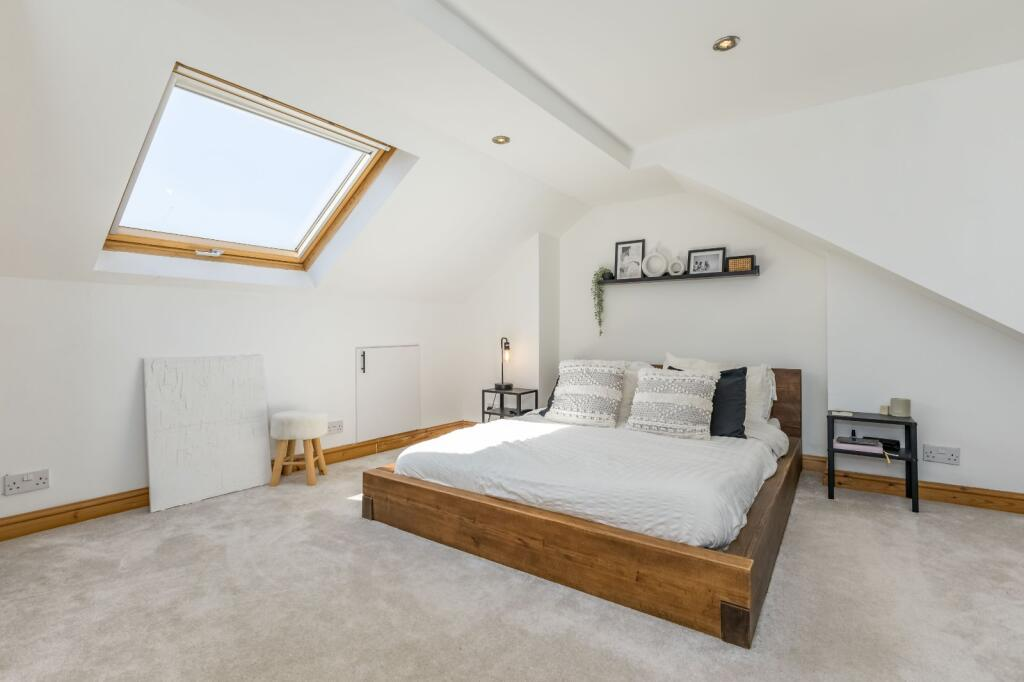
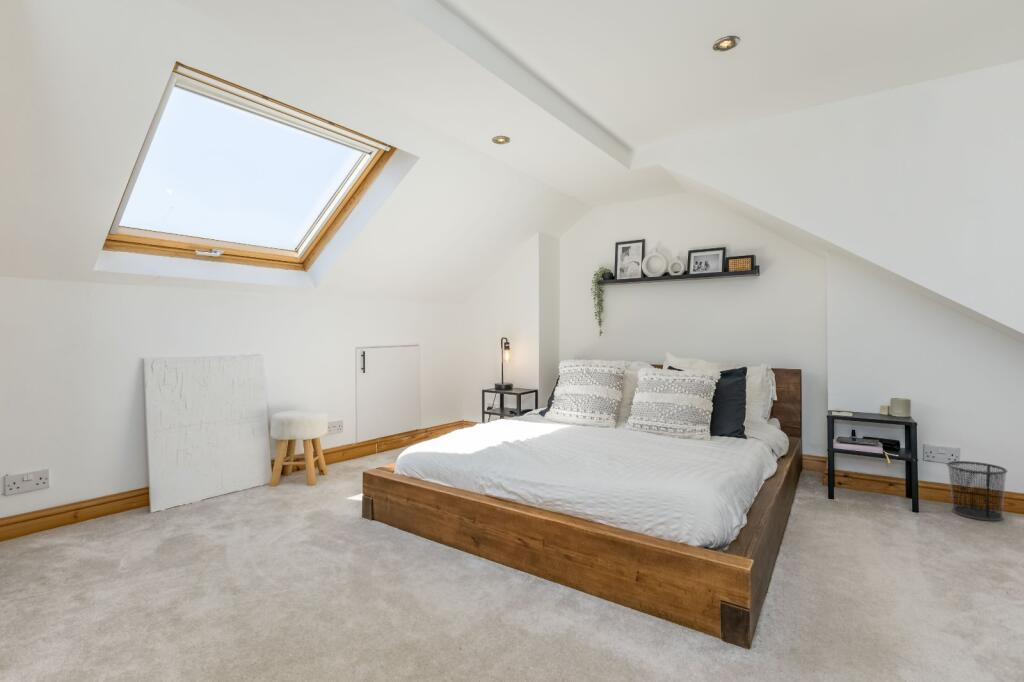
+ waste bin [946,460,1009,522]
